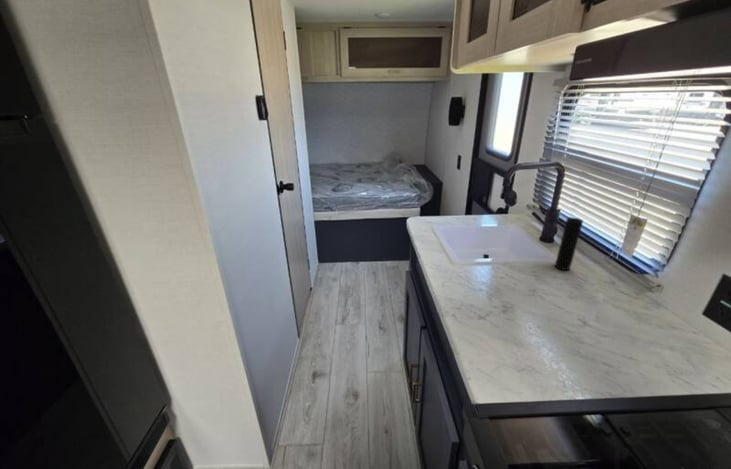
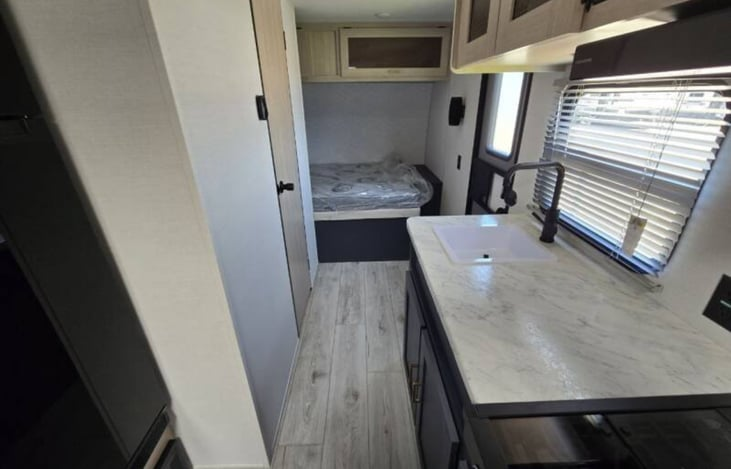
- cup [554,216,584,271]
